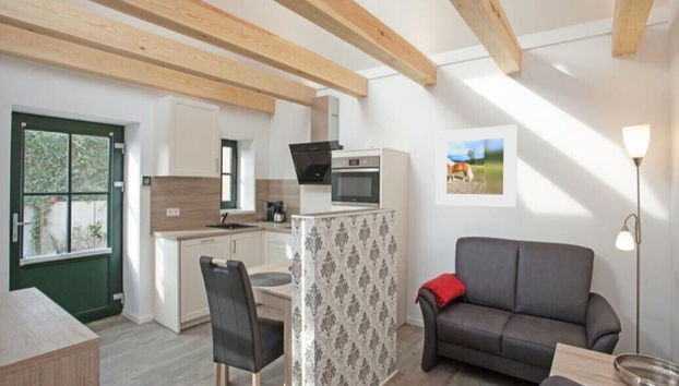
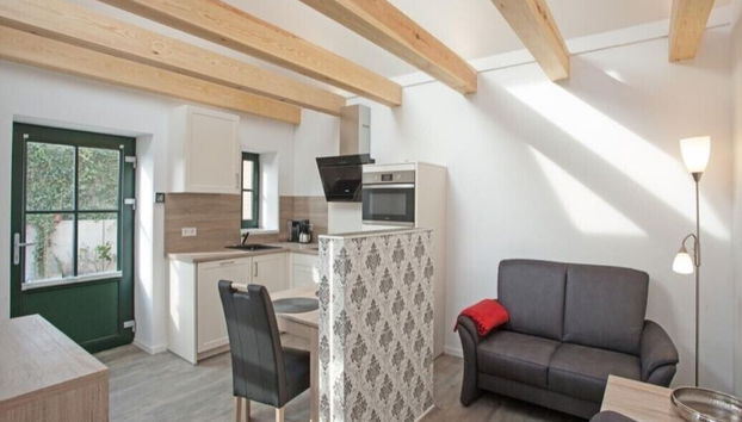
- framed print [434,123,519,208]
